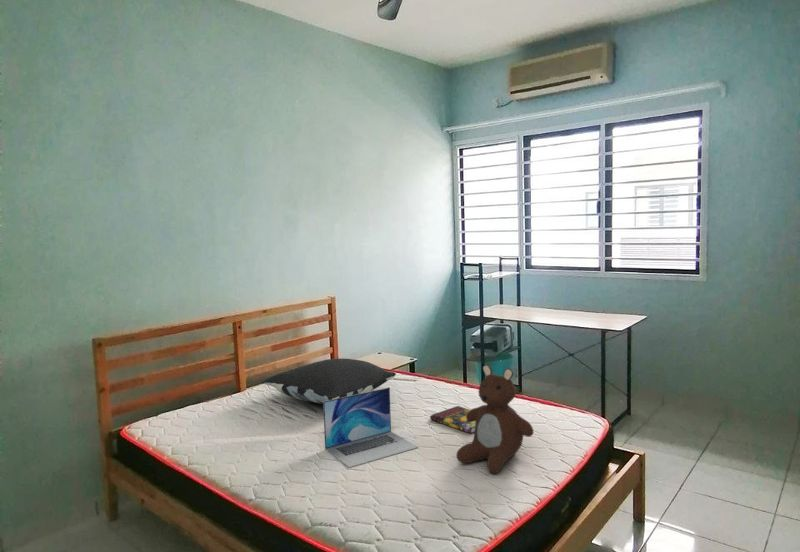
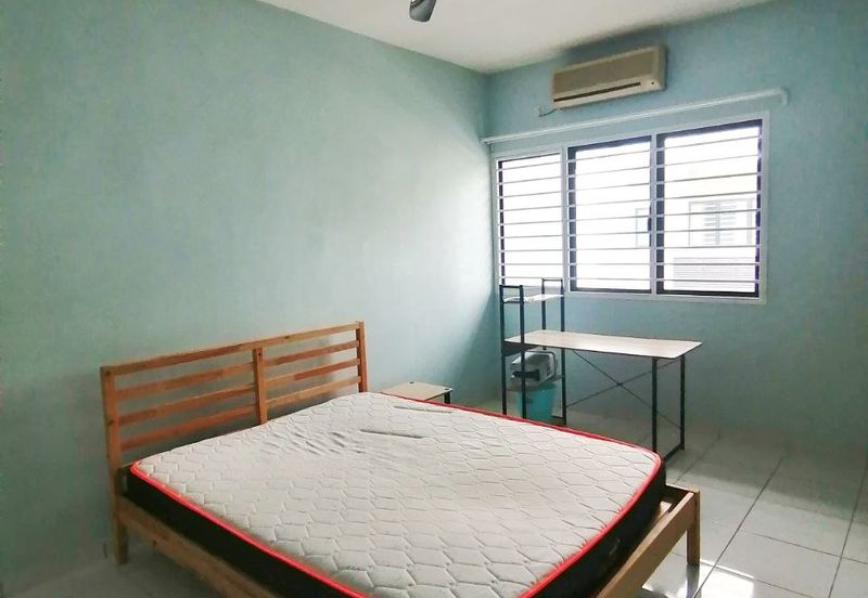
- laptop [322,387,419,469]
- book [429,405,476,434]
- teddy bear [455,364,535,474]
- pillow [261,358,397,405]
